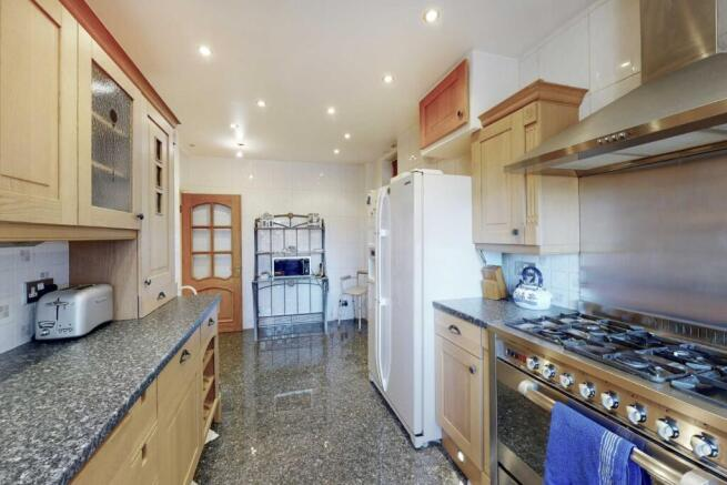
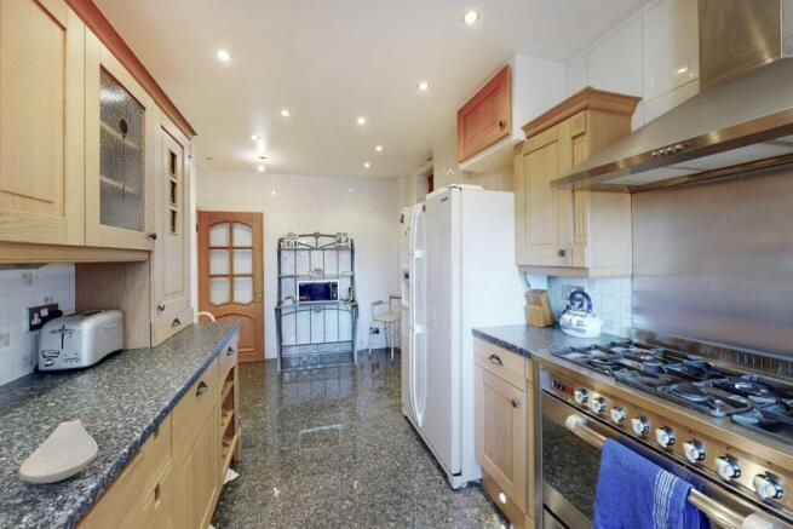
+ spoon rest [18,418,99,484]
